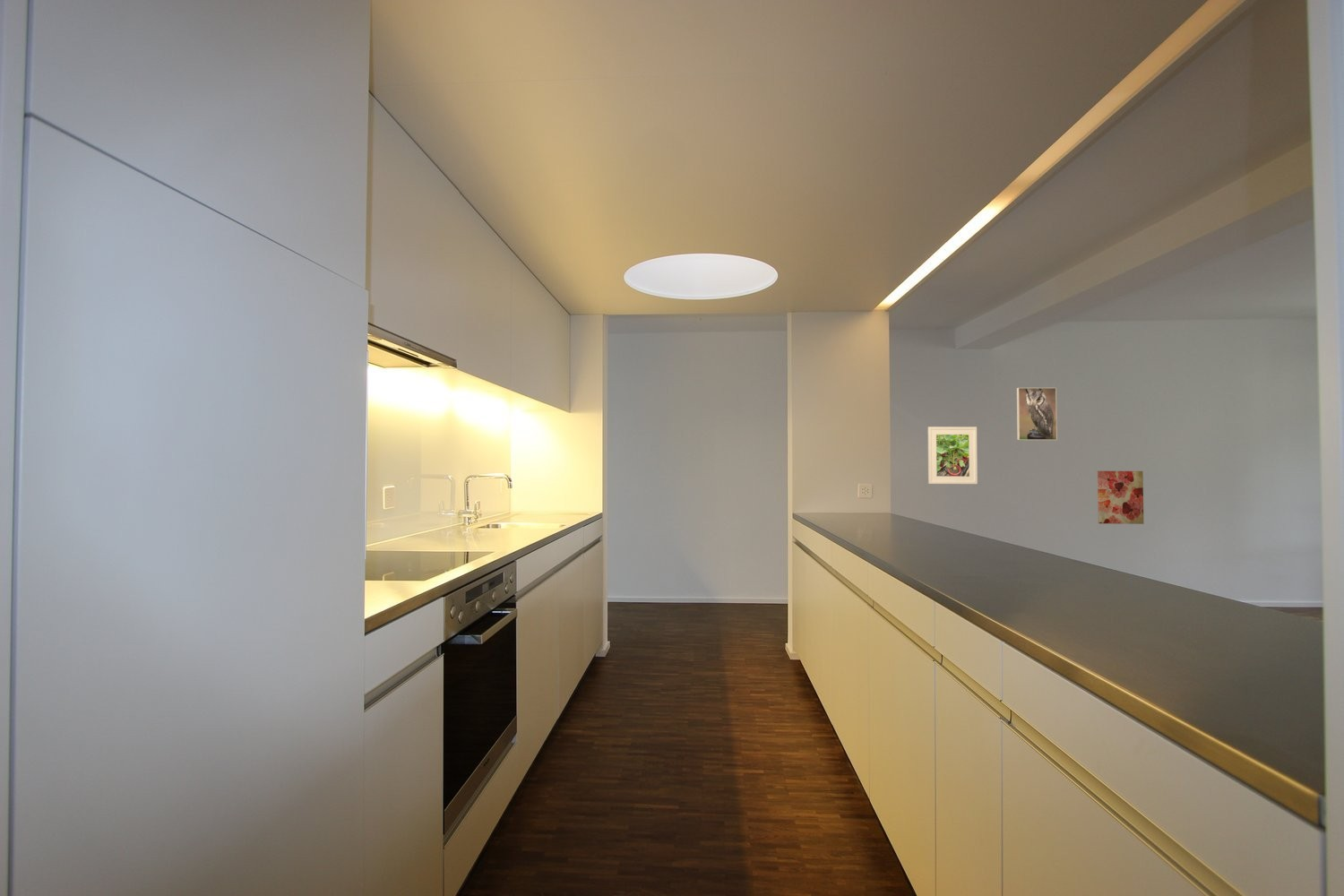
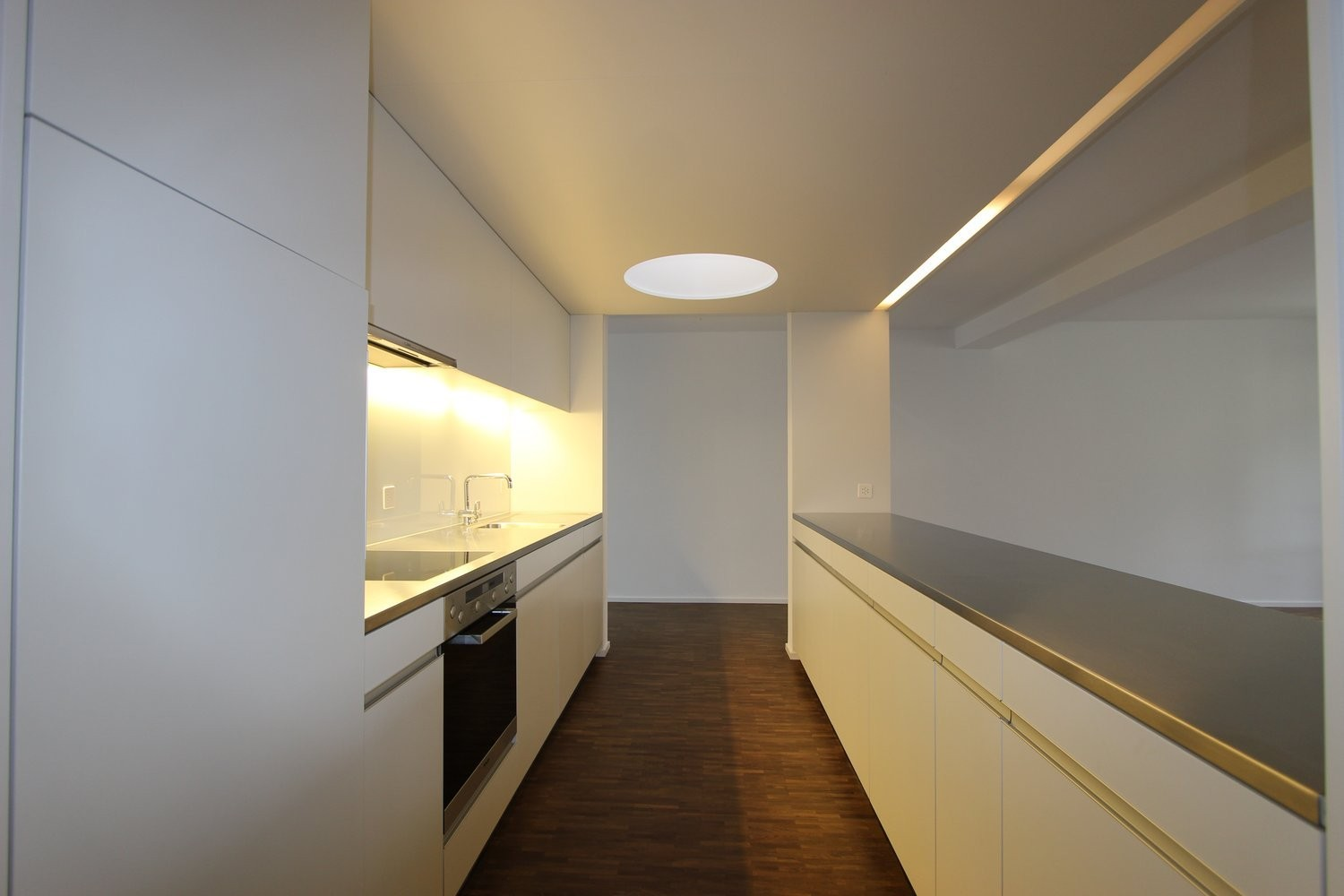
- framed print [927,426,978,485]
- wall art [1097,470,1144,525]
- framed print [1016,387,1058,441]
